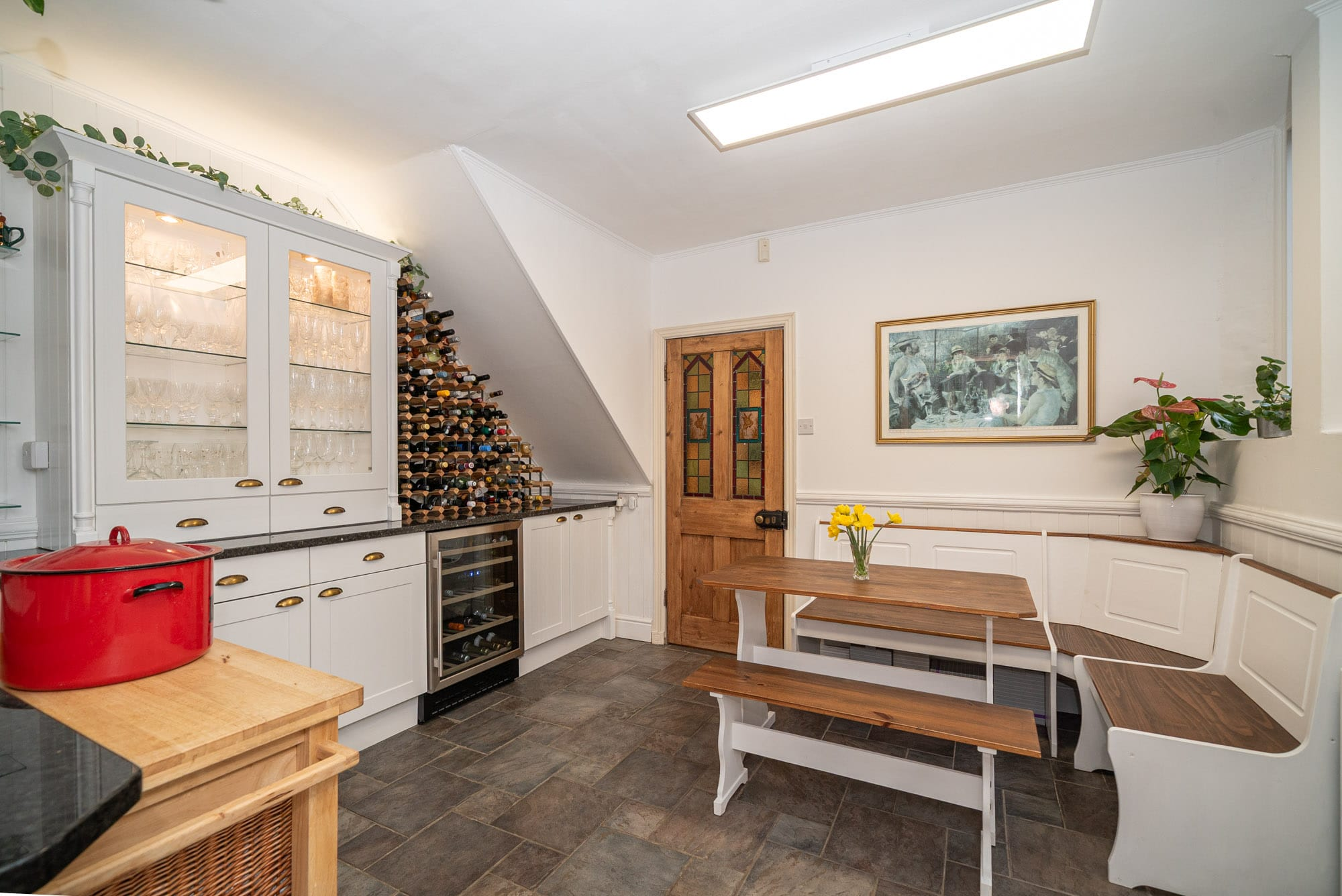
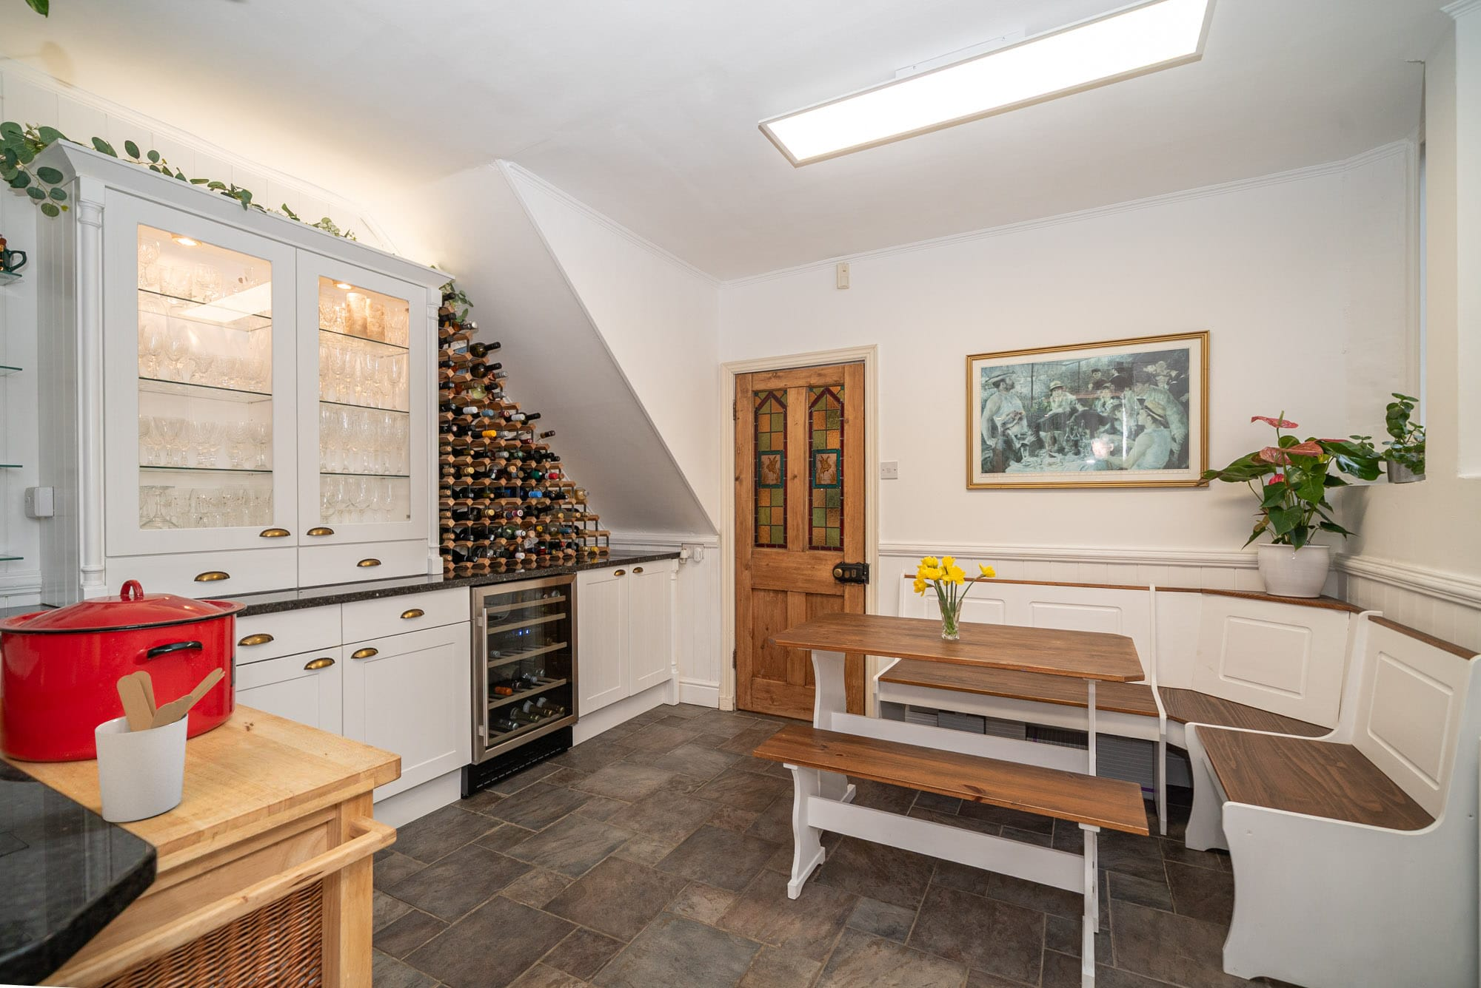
+ utensil holder [94,667,226,823]
